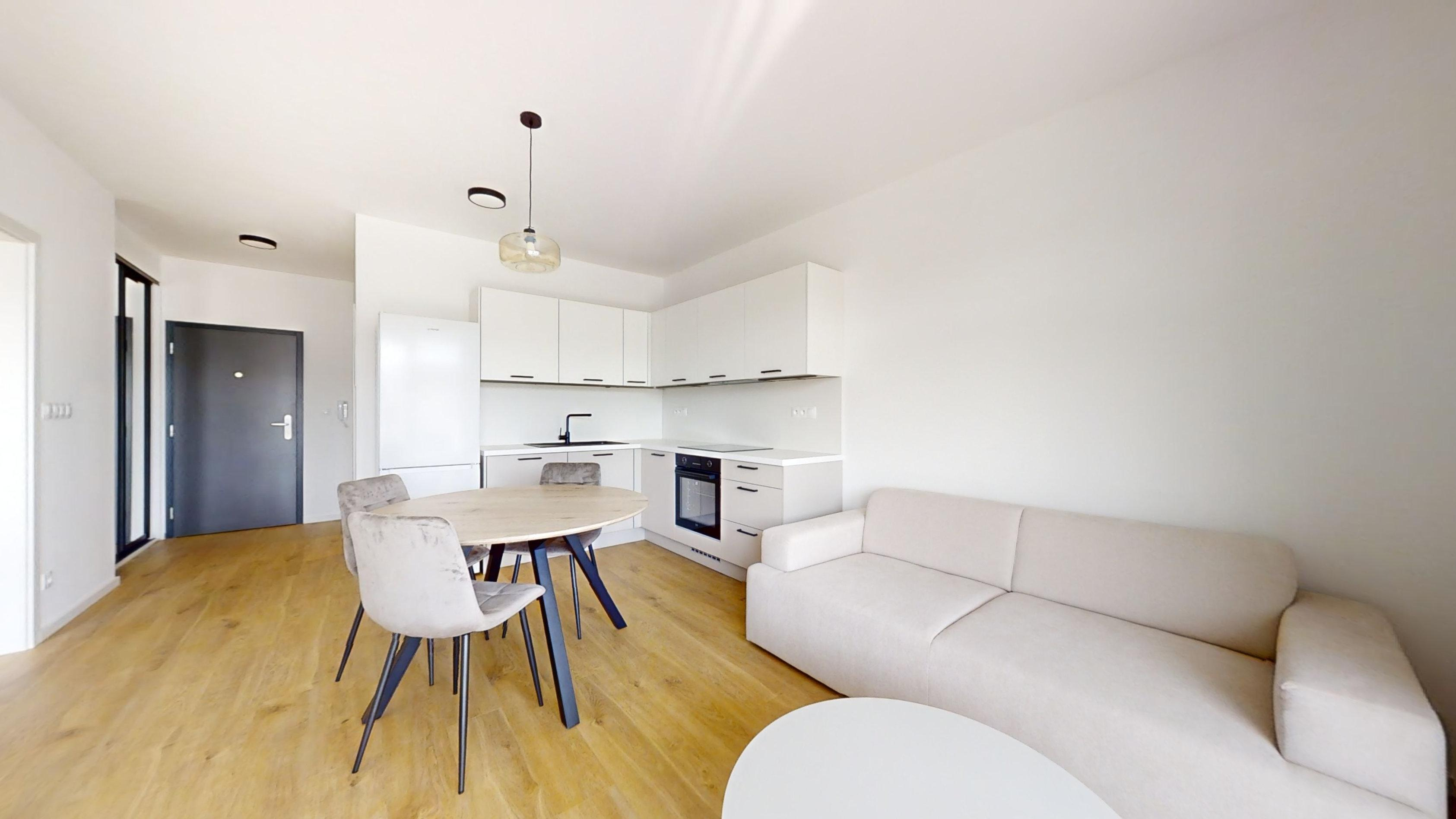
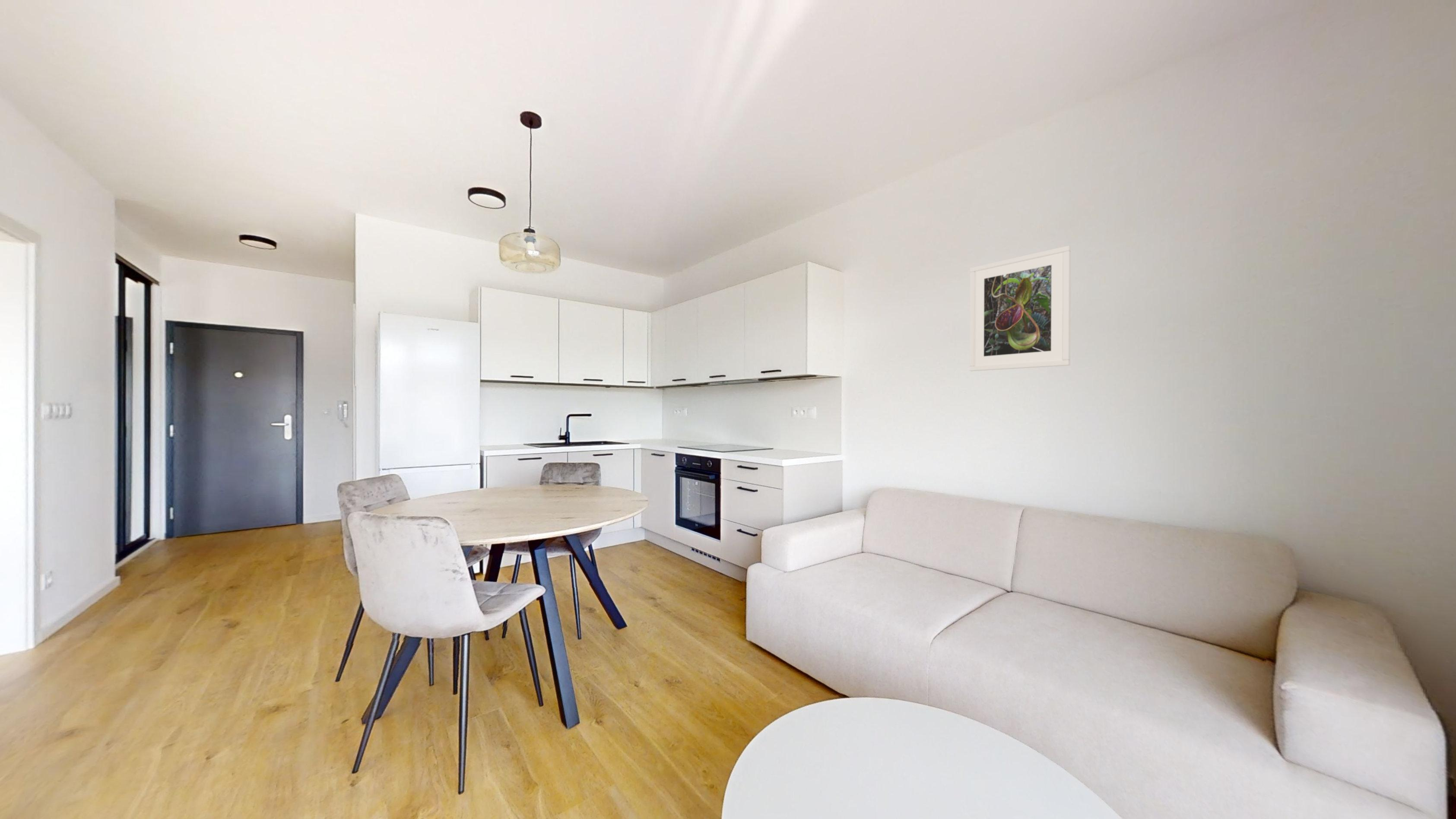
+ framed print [969,245,1071,371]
